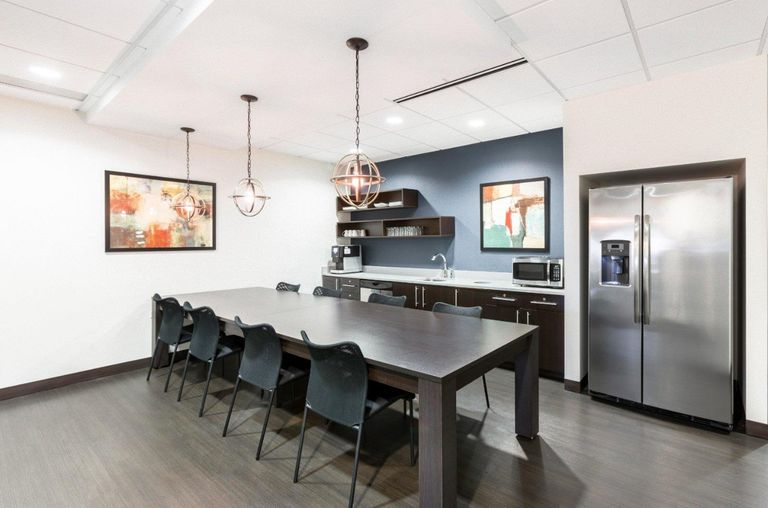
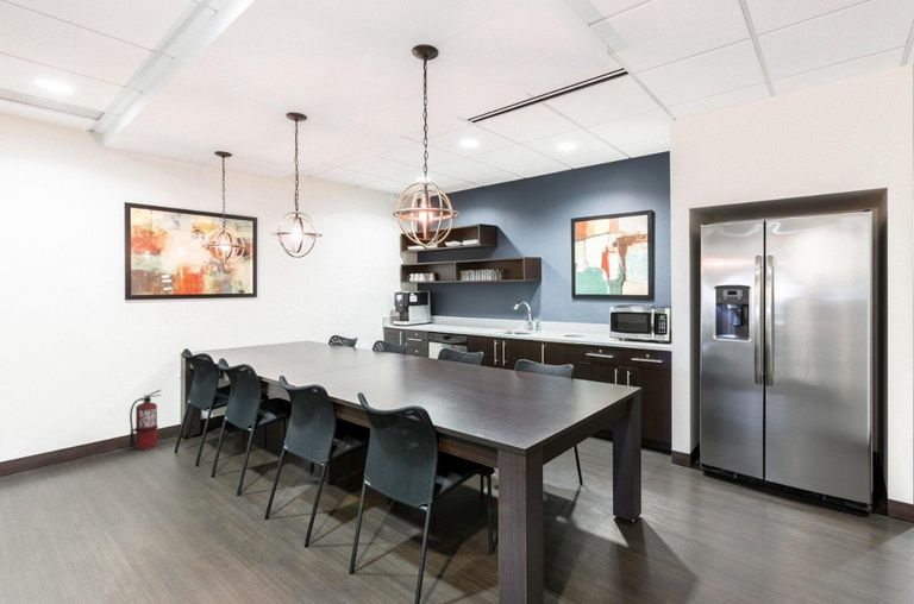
+ fire extinguisher [129,389,162,451]
